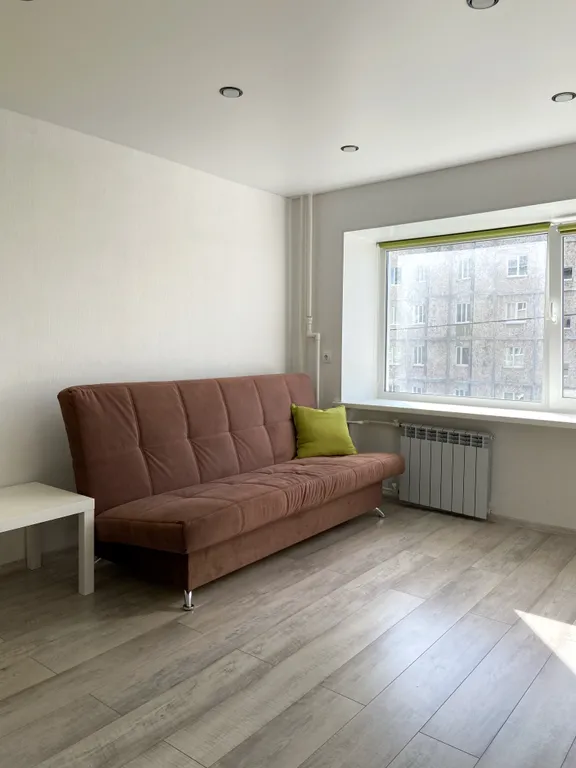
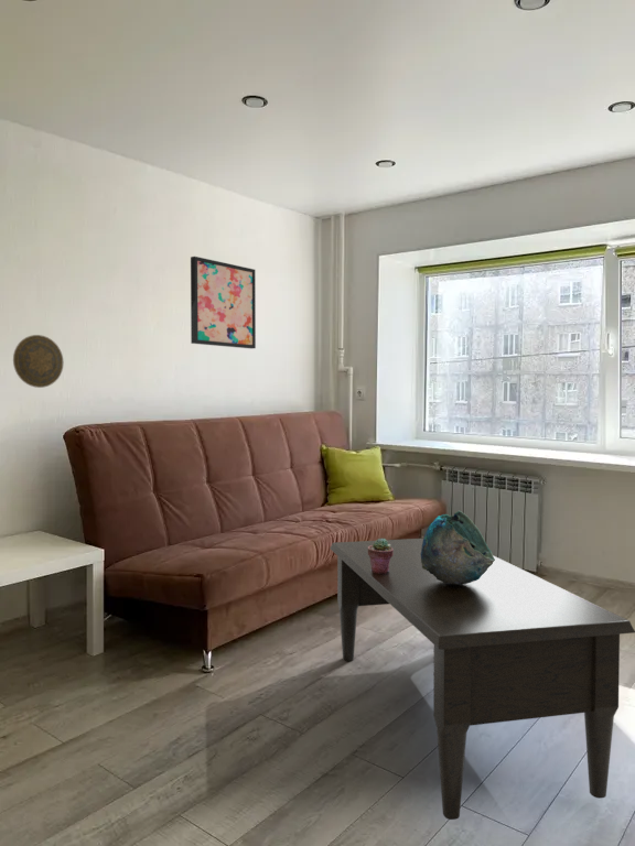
+ decorative plate [12,334,64,389]
+ potted succulent [368,538,394,574]
+ coffee table [329,538,635,821]
+ wall art [190,256,257,349]
+ decorative bowl [421,510,495,585]
